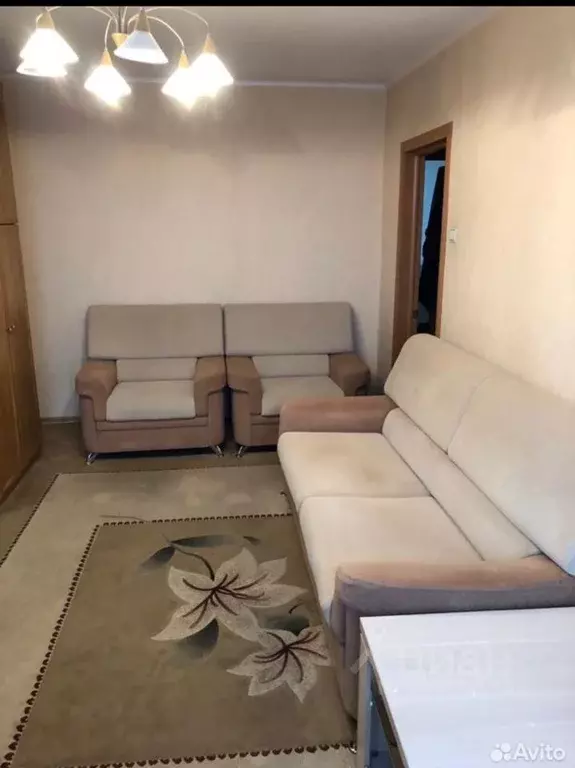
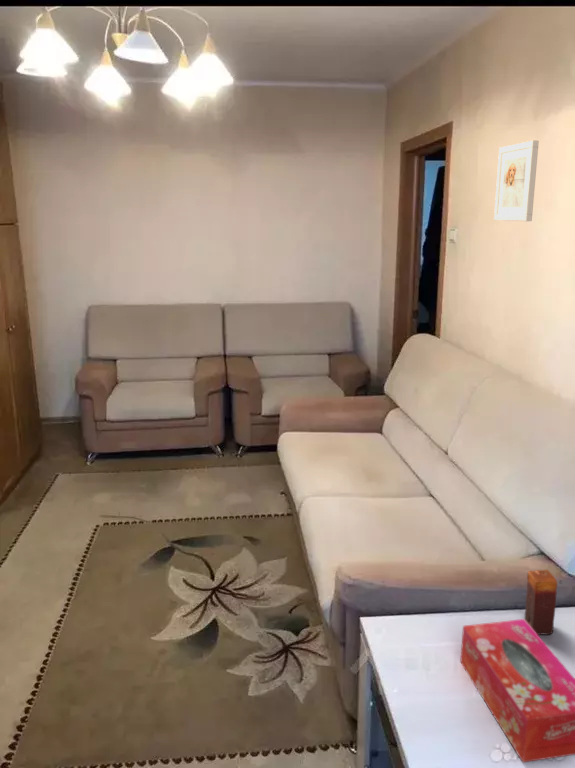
+ candle [524,569,559,636]
+ tissue box [459,618,575,763]
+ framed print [493,139,540,222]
